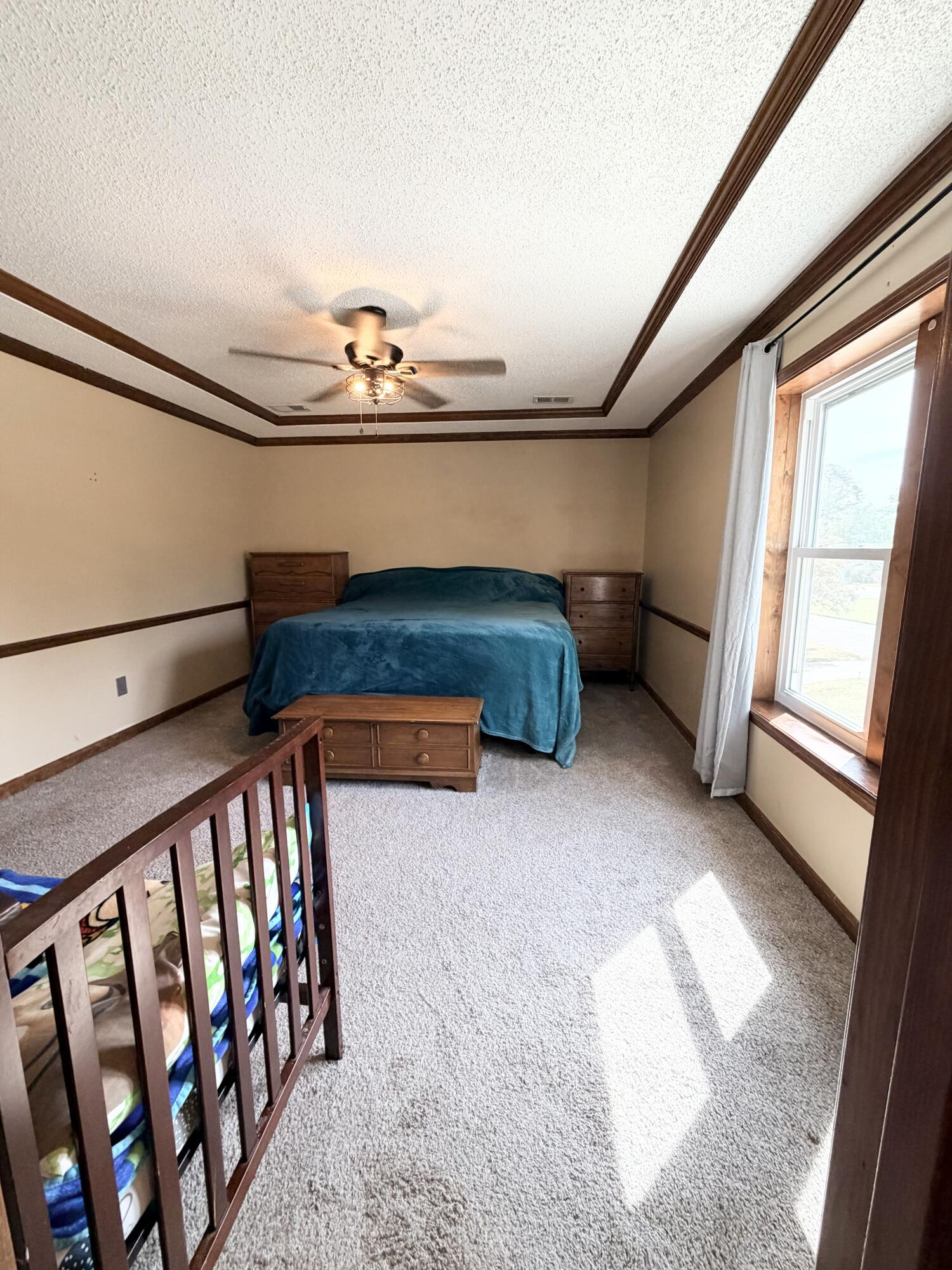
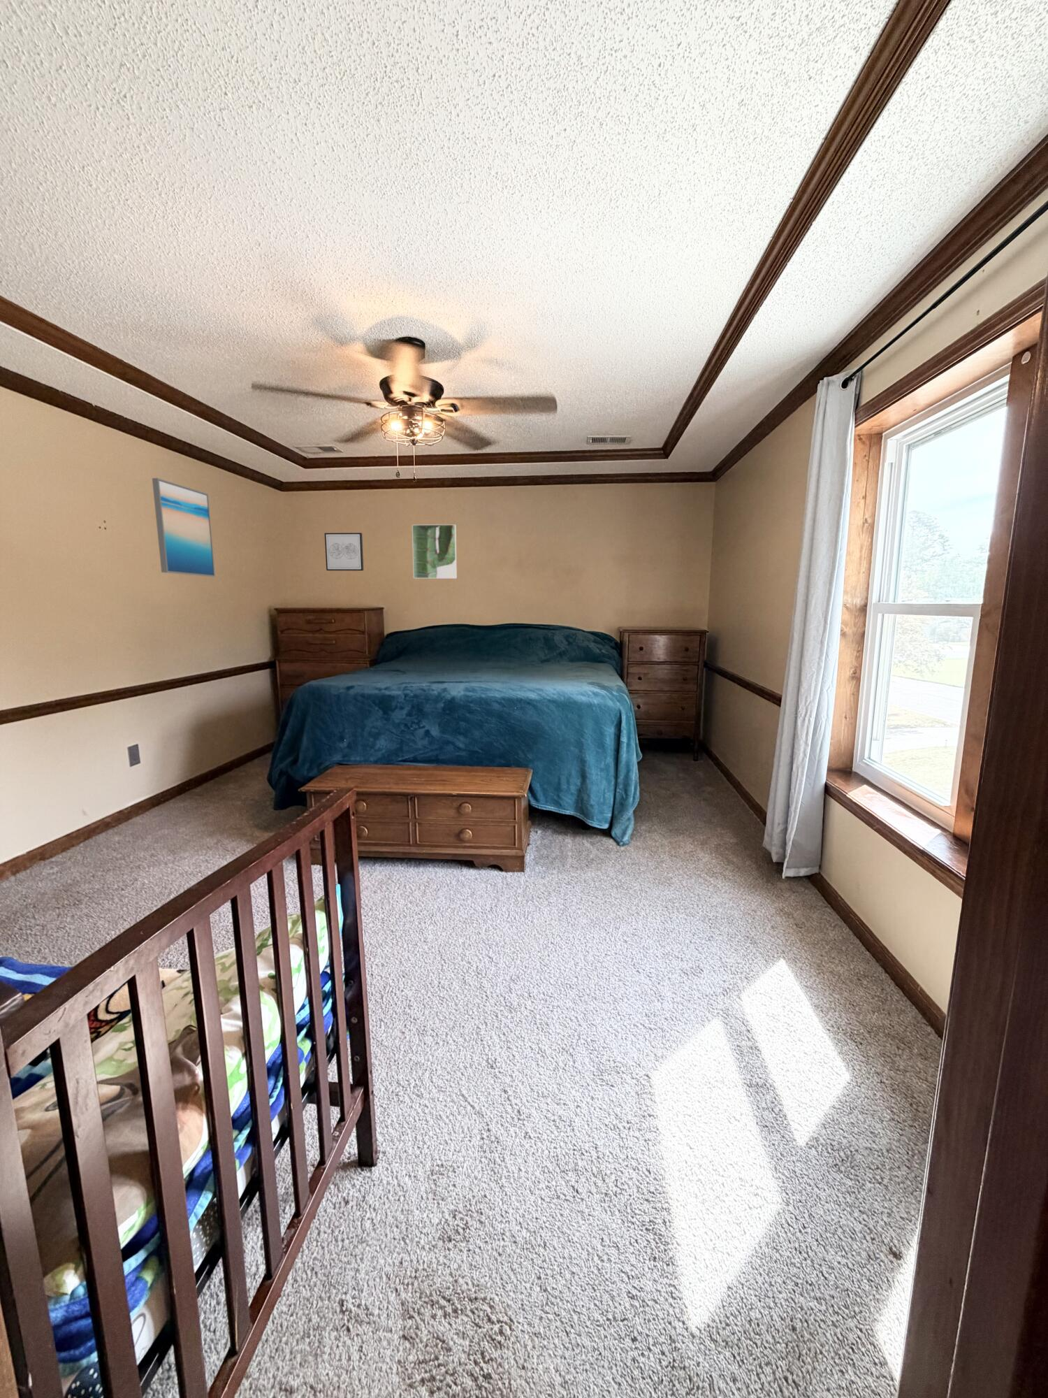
+ wall art [152,478,216,578]
+ wall art [324,532,364,571]
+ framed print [412,524,458,579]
